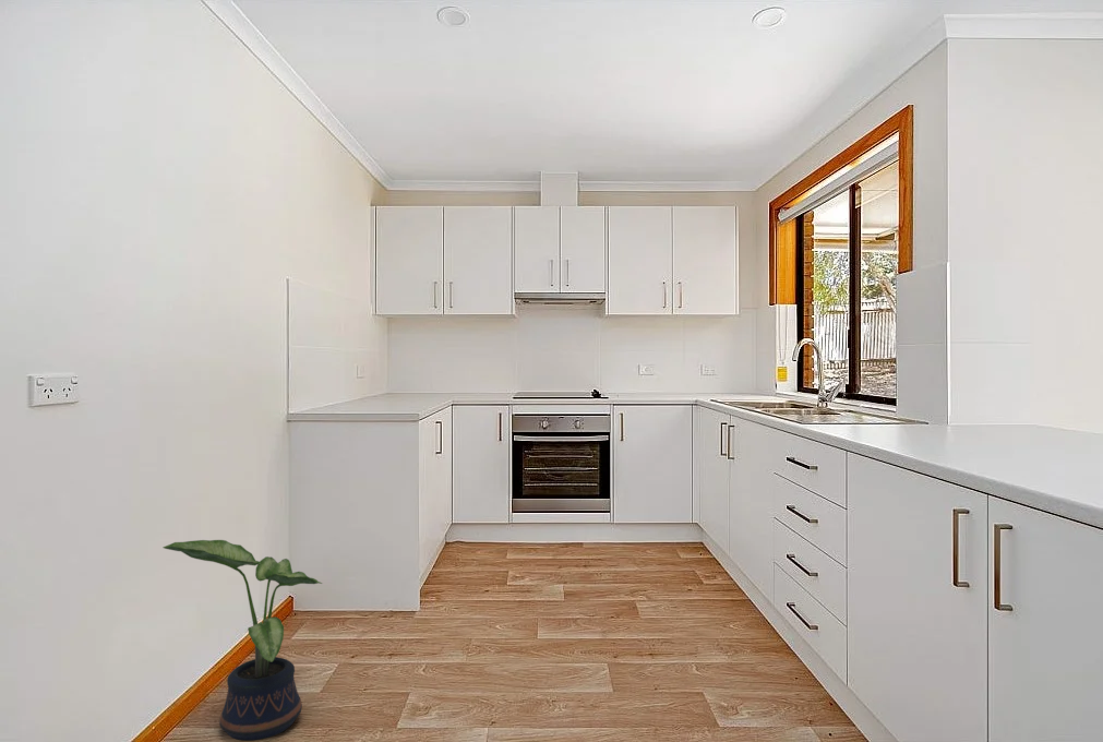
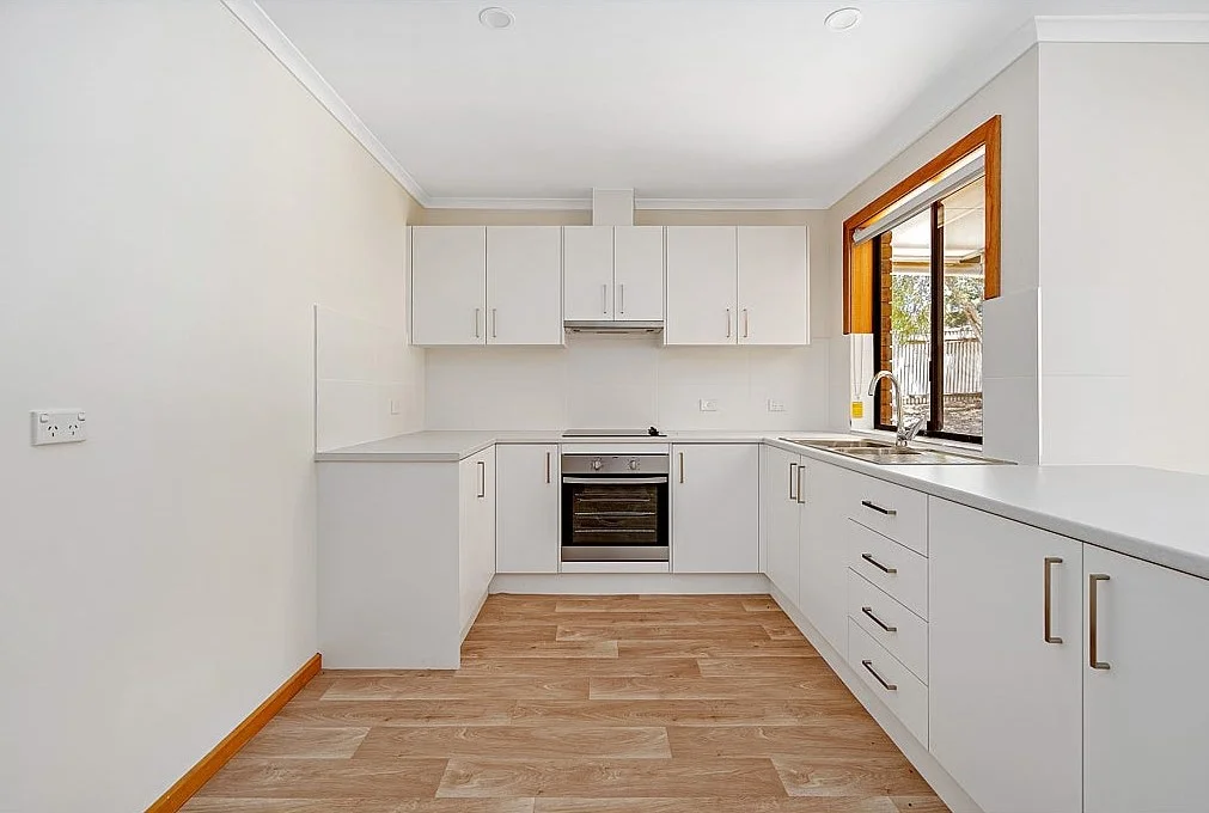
- potted plant [161,539,324,742]
